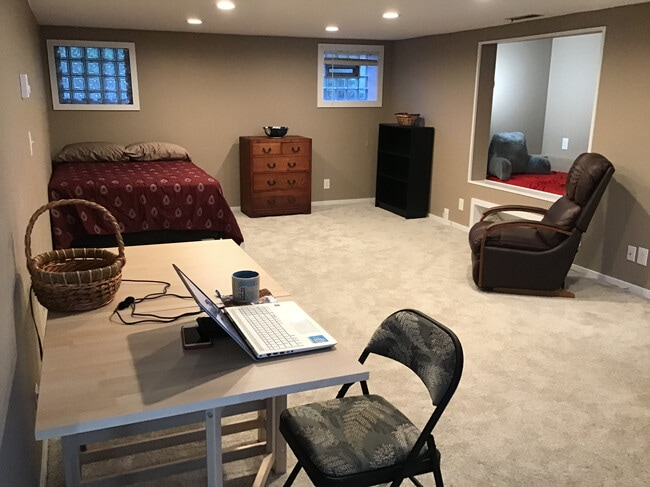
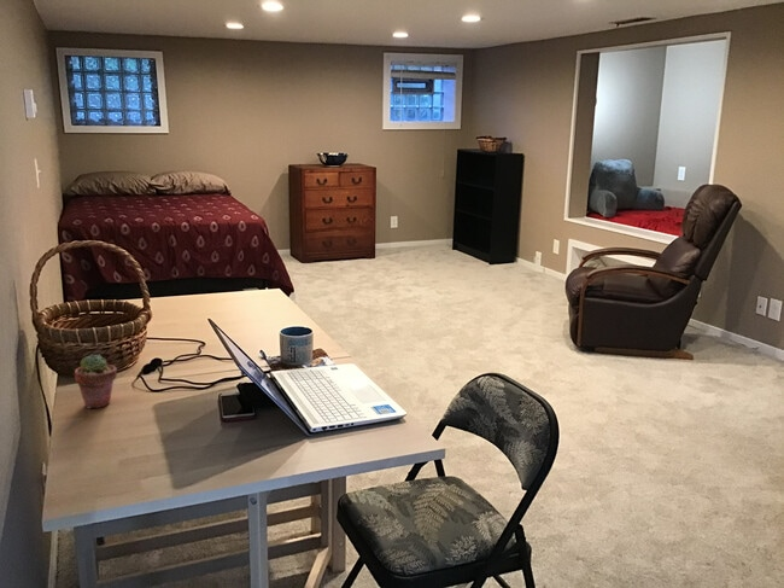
+ potted succulent [74,353,118,409]
